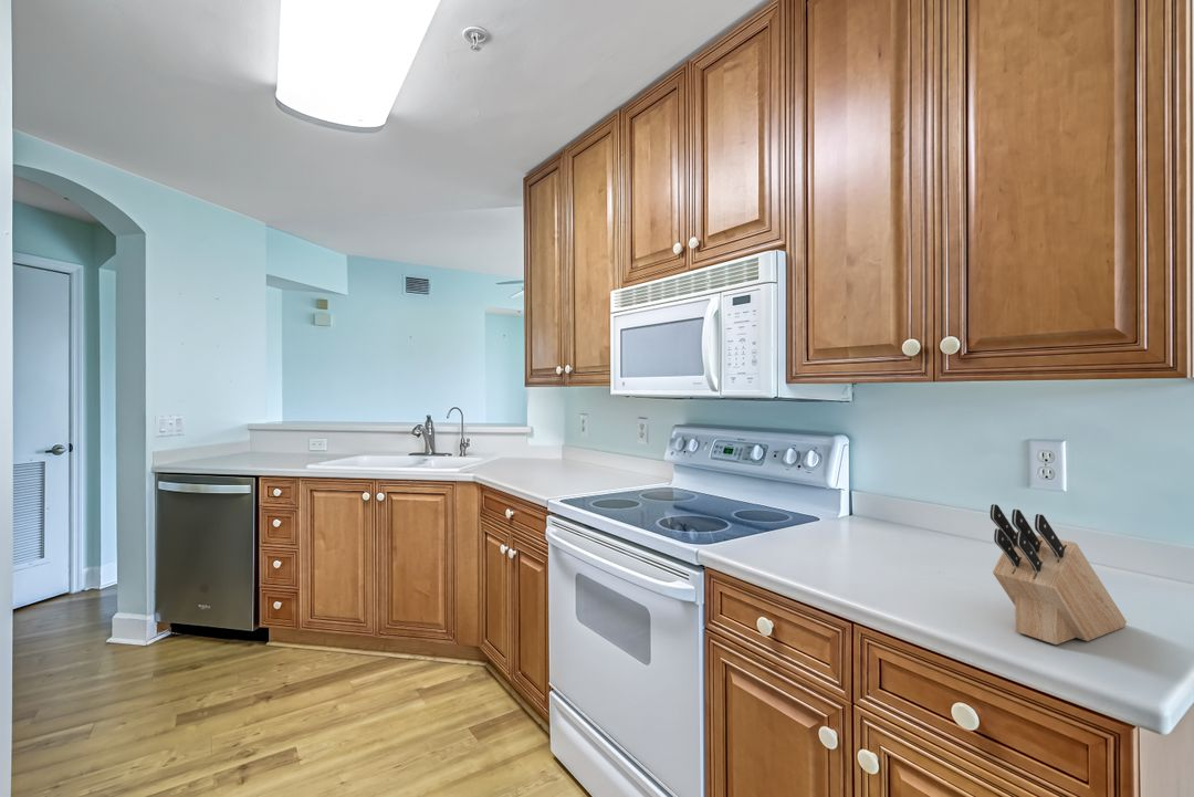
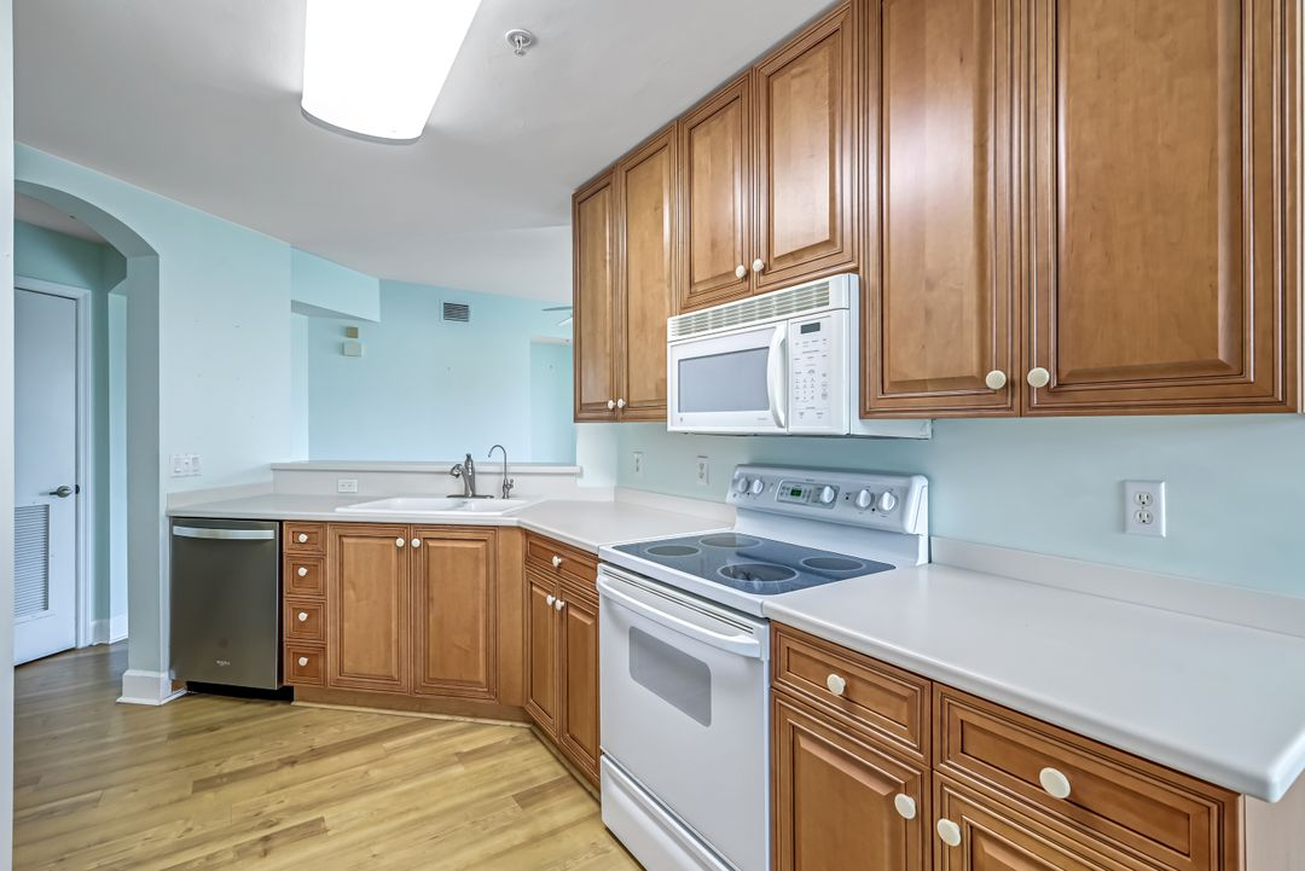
- knife block [989,503,1128,646]
